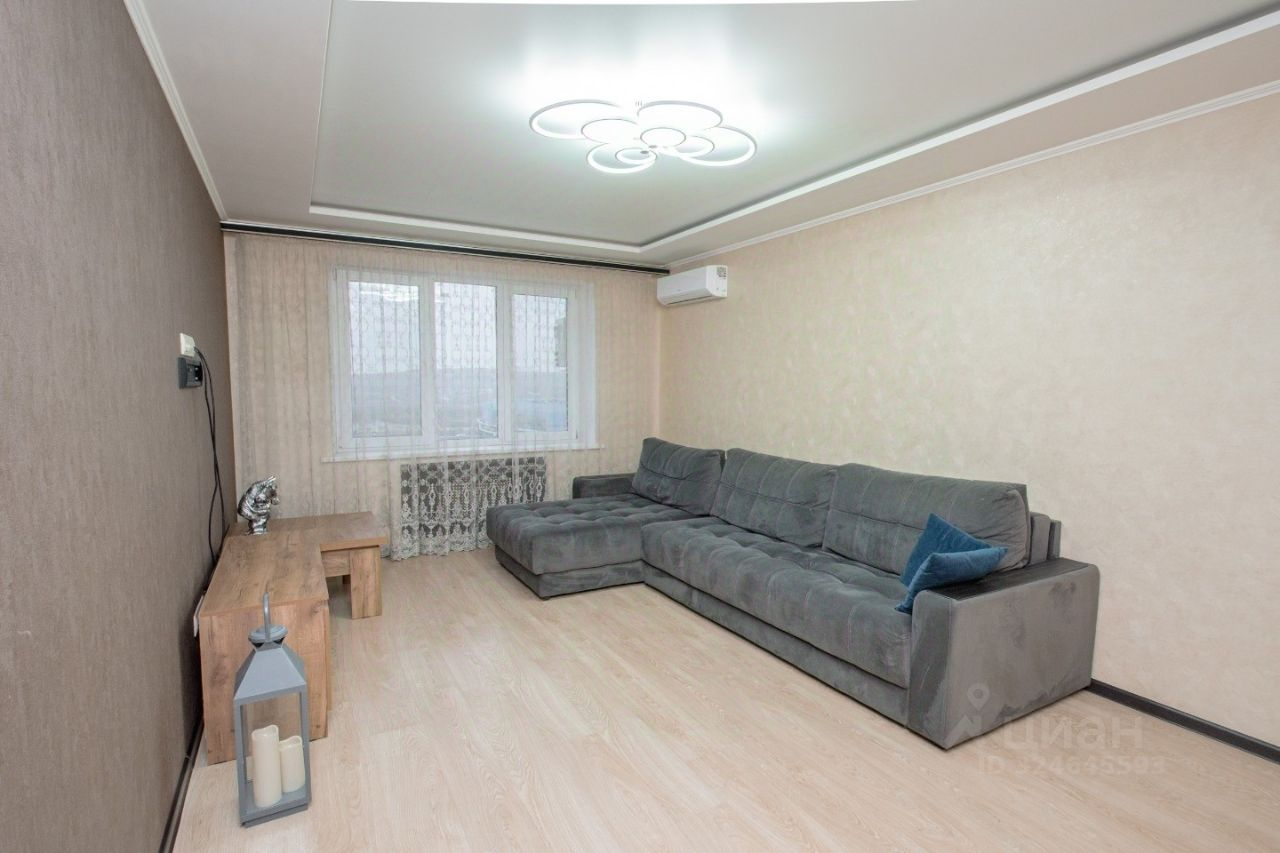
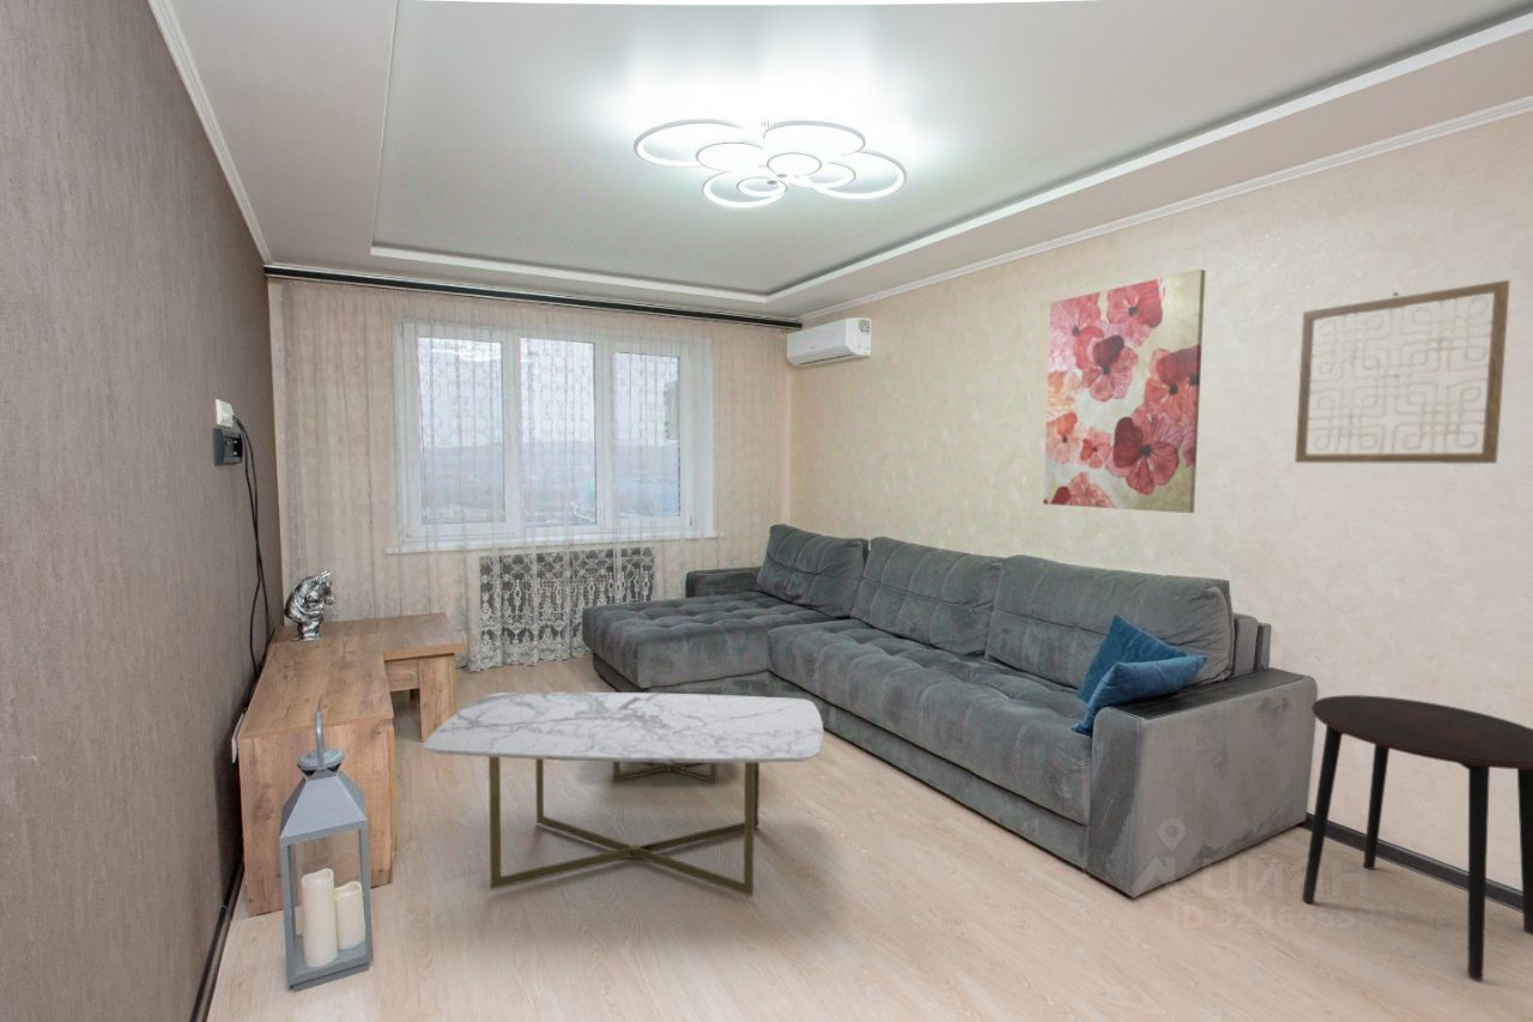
+ coffee table [422,691,824,897]
+ side table [1301,694,1533,981]
+ wall art [1293,279,1511,465]
+ wall art [1042,268,1206,514]
